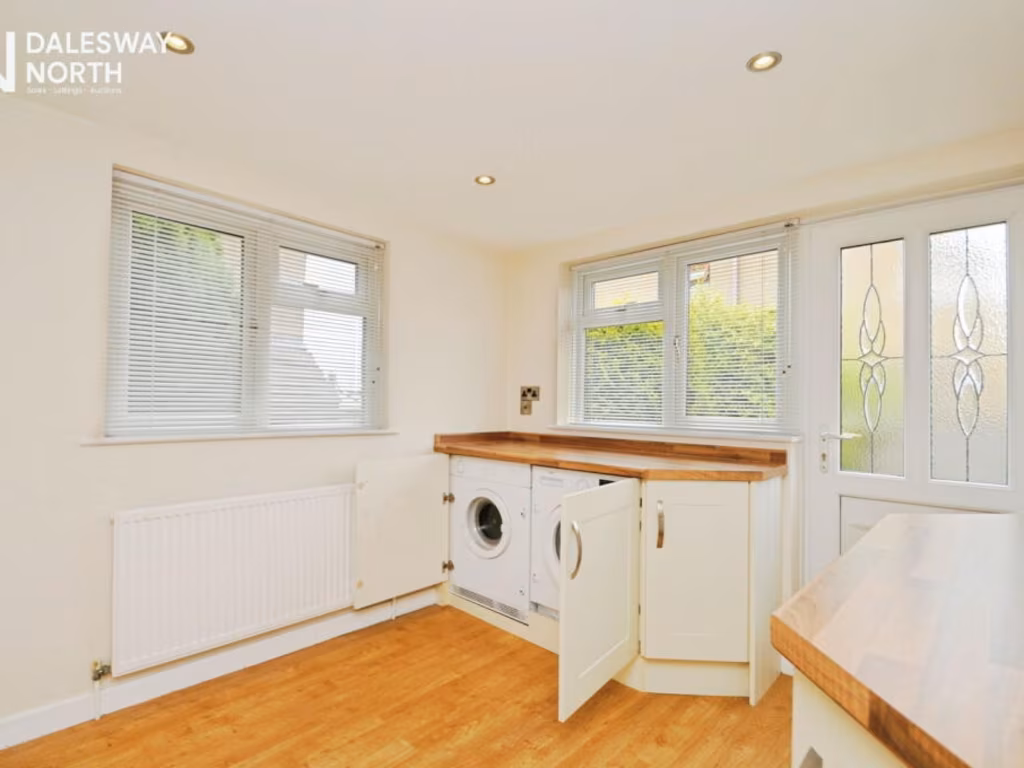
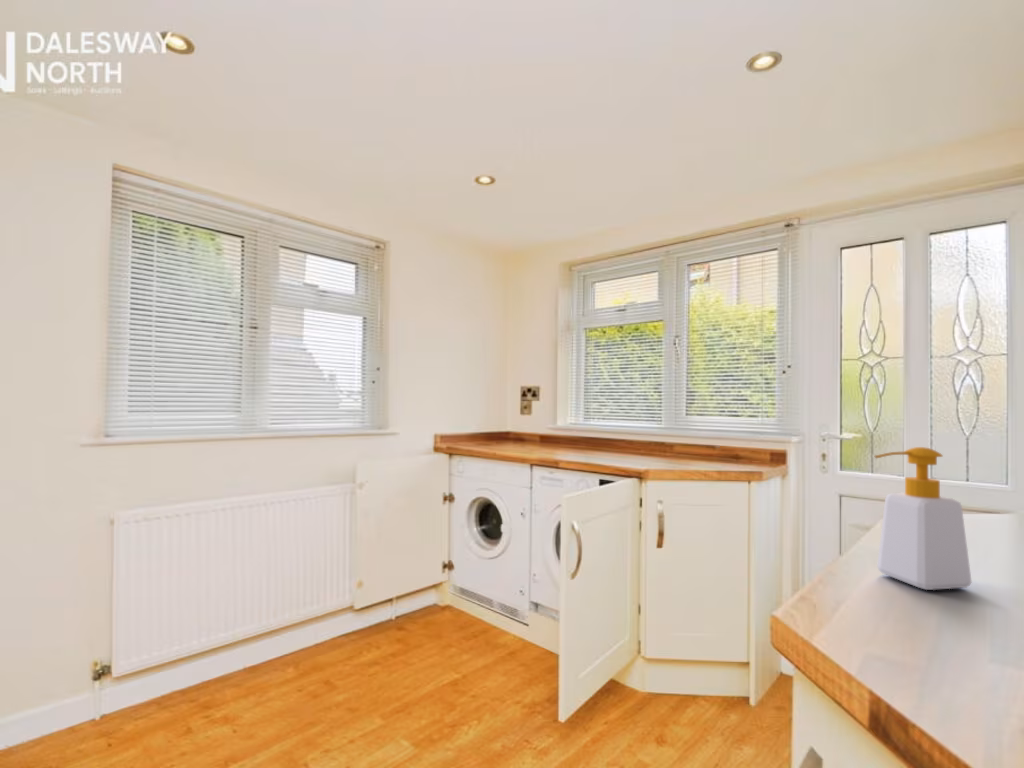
+ soap bottle [874,446,973,591]
